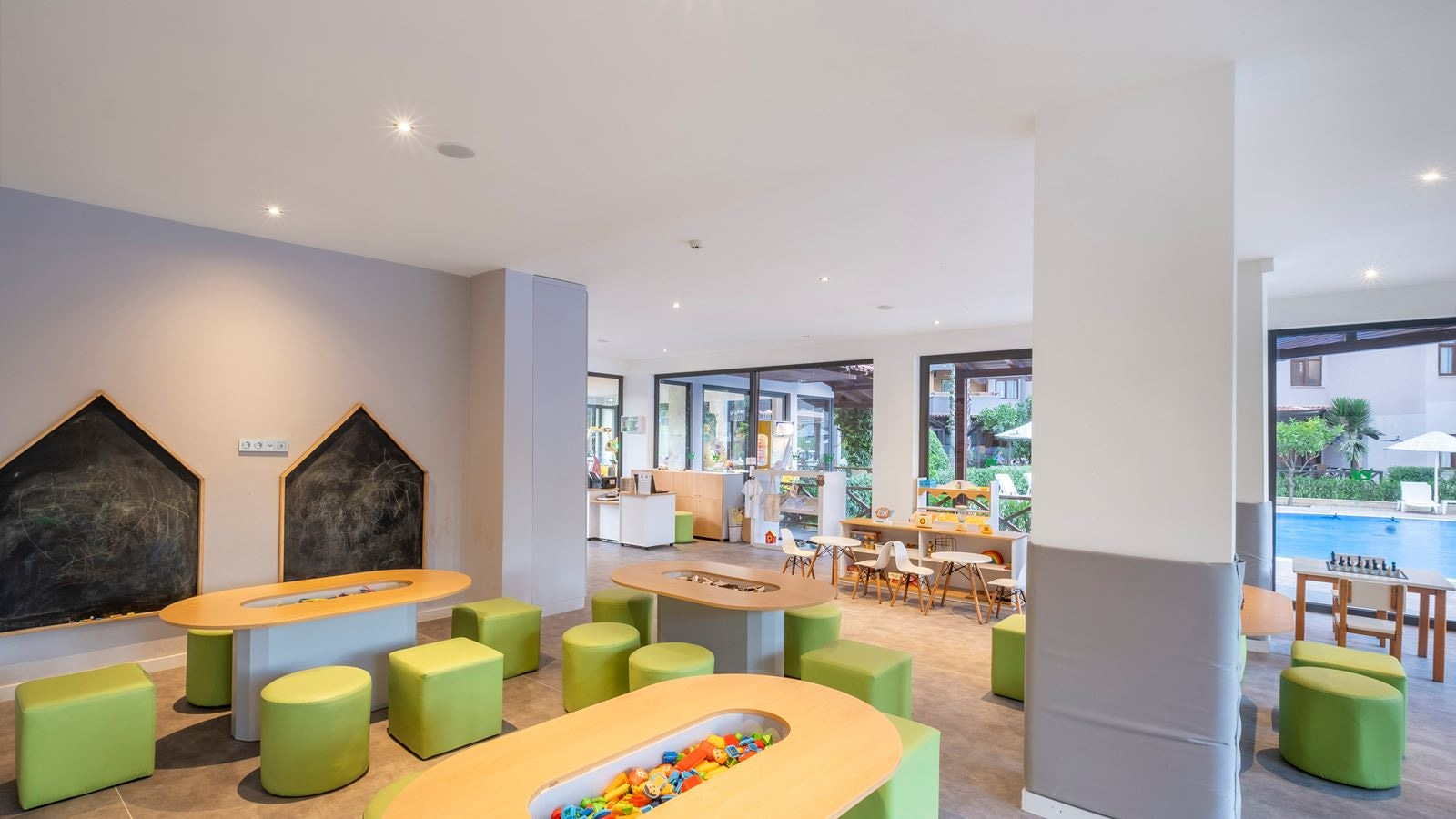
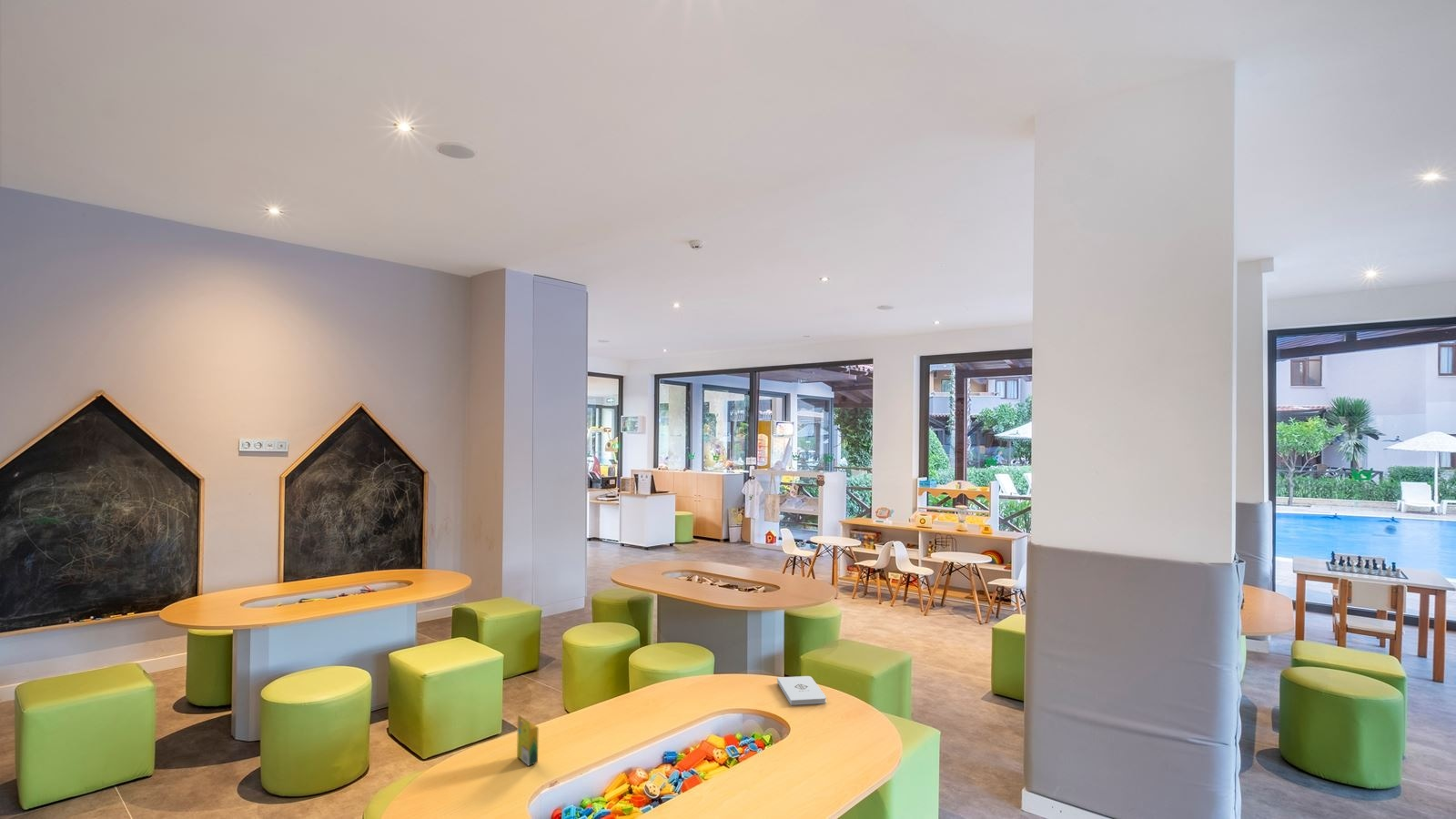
+ notepad [776,675,827,706]
+ crayon box [516,714,540,767]
